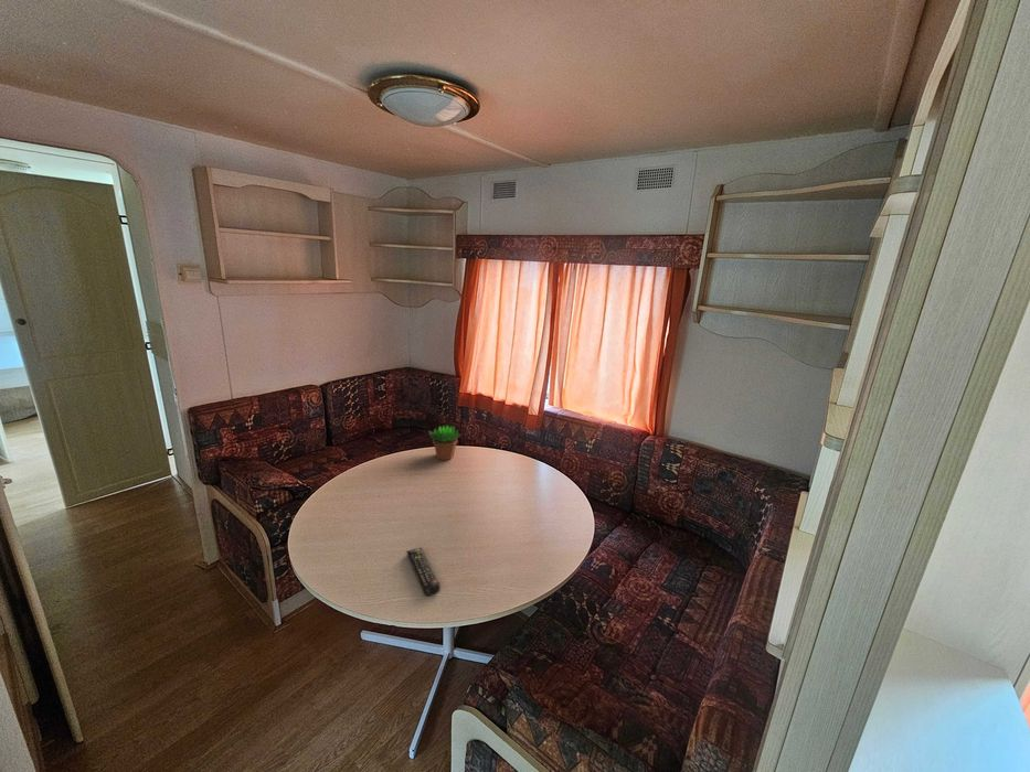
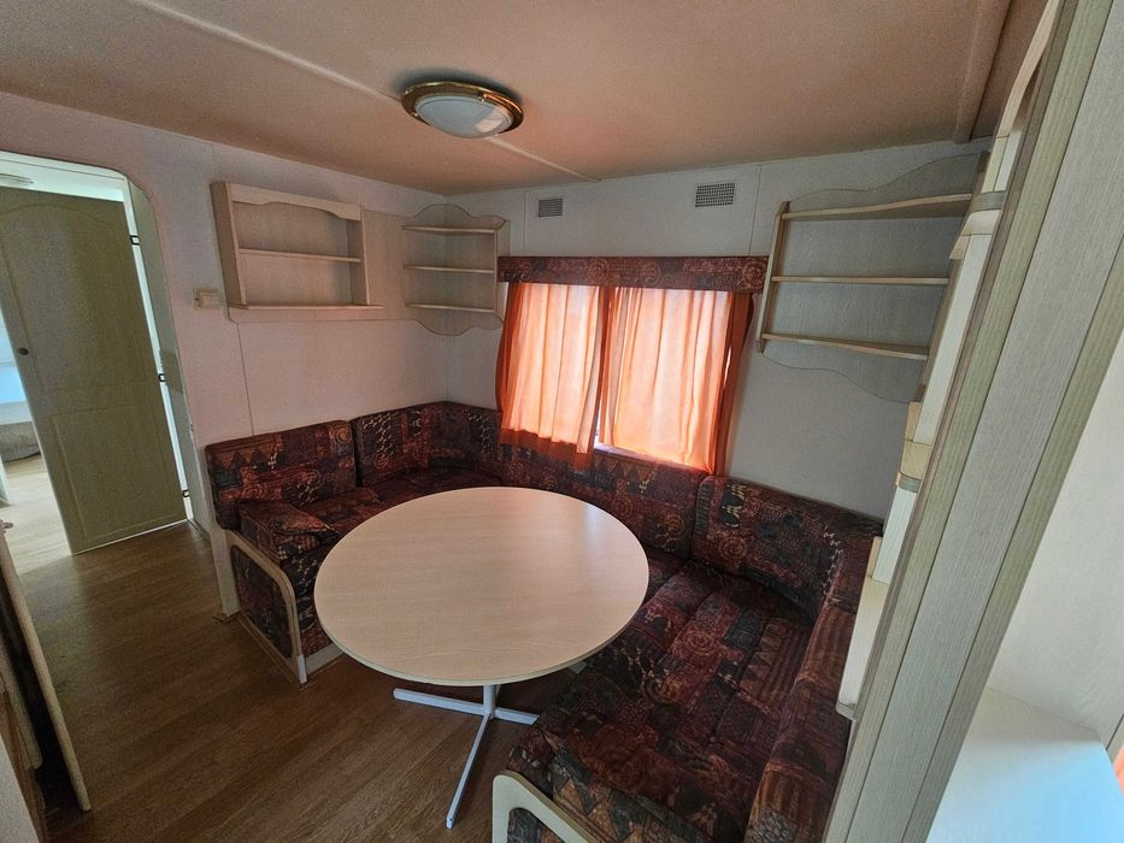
- remote control [405,547,440,597]
- succulent plant [428,423,463,461]
